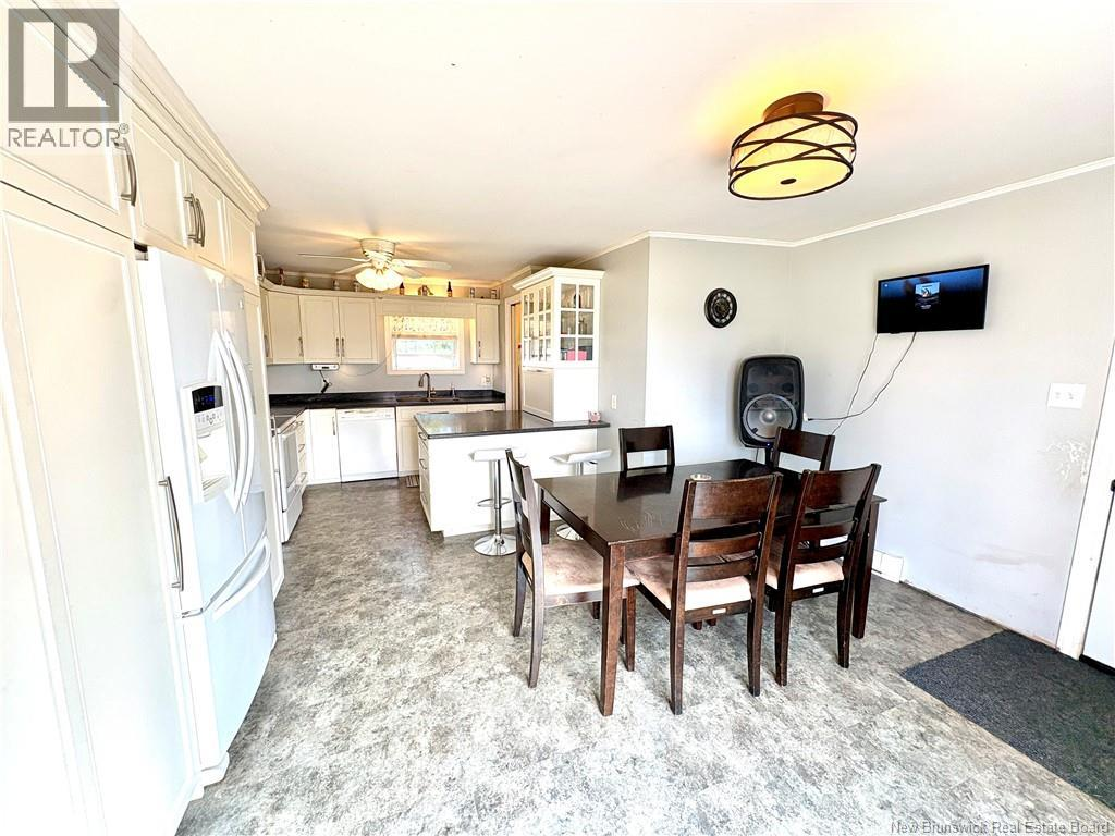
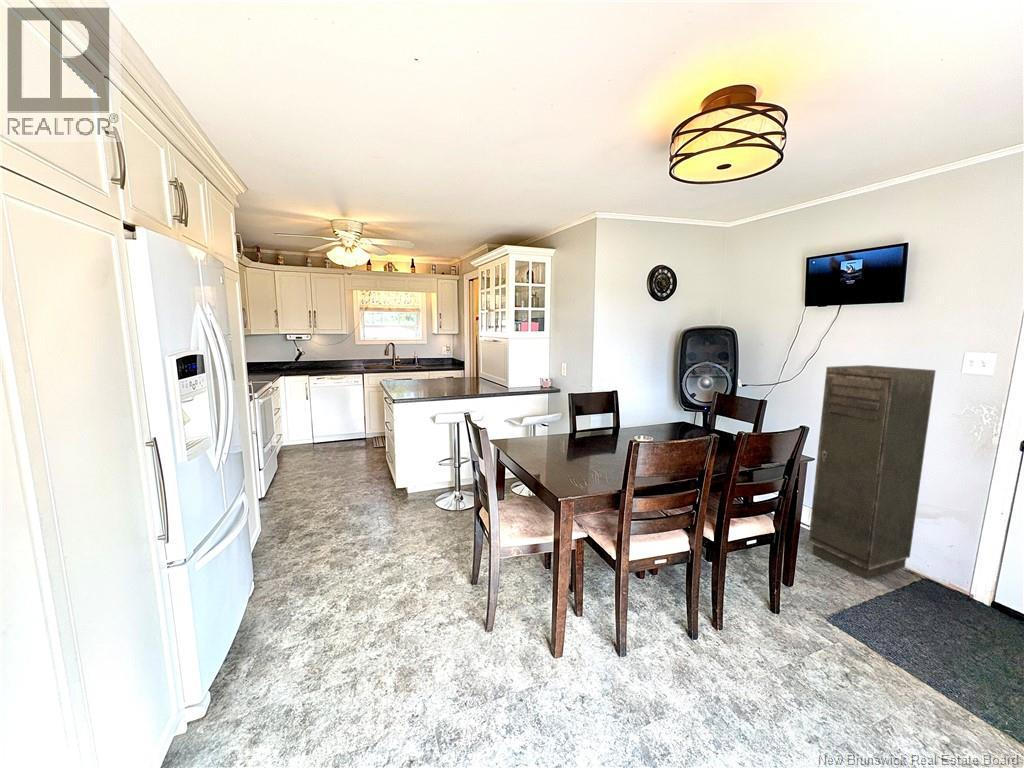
+ storage cabinet [807,364,937,581]
